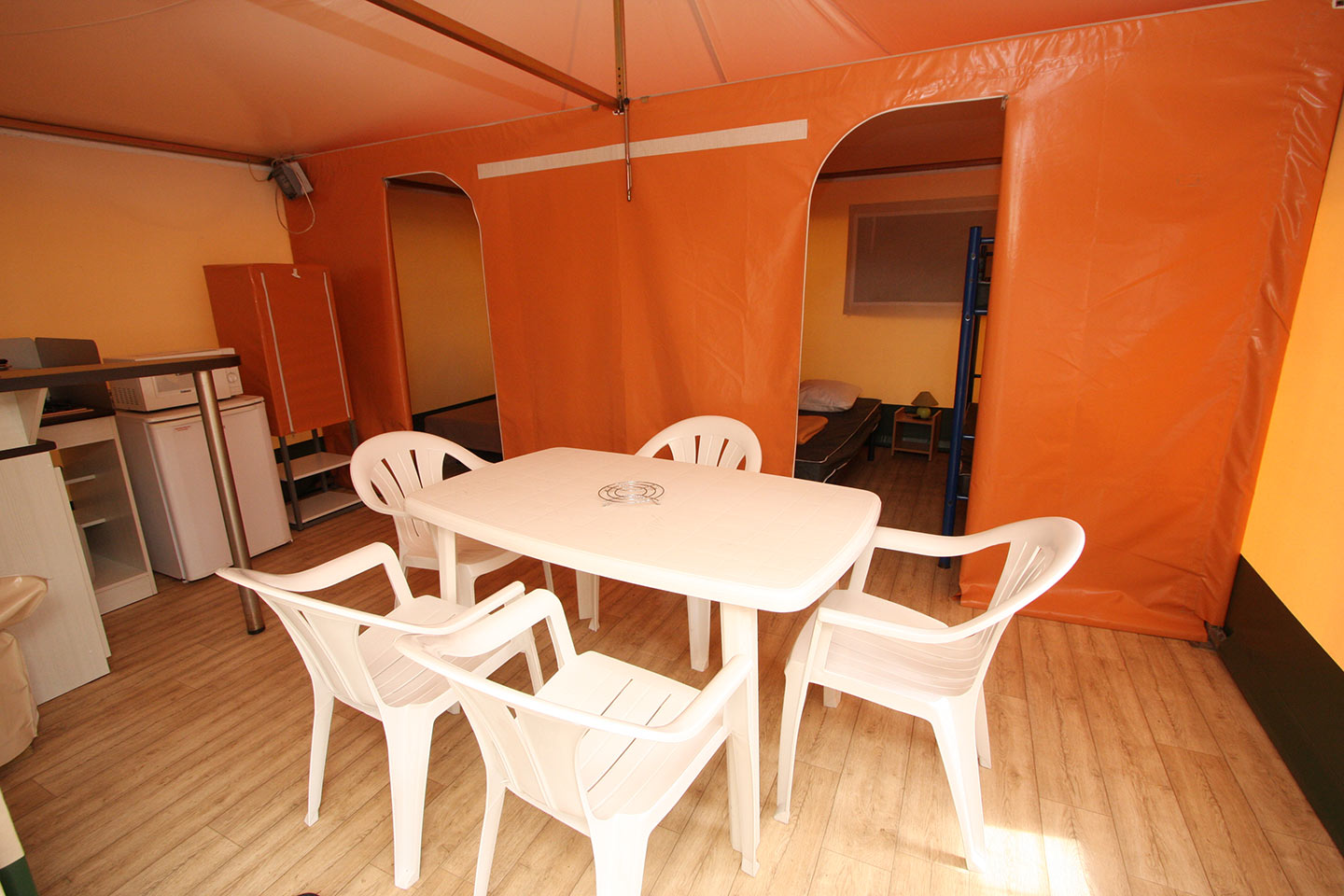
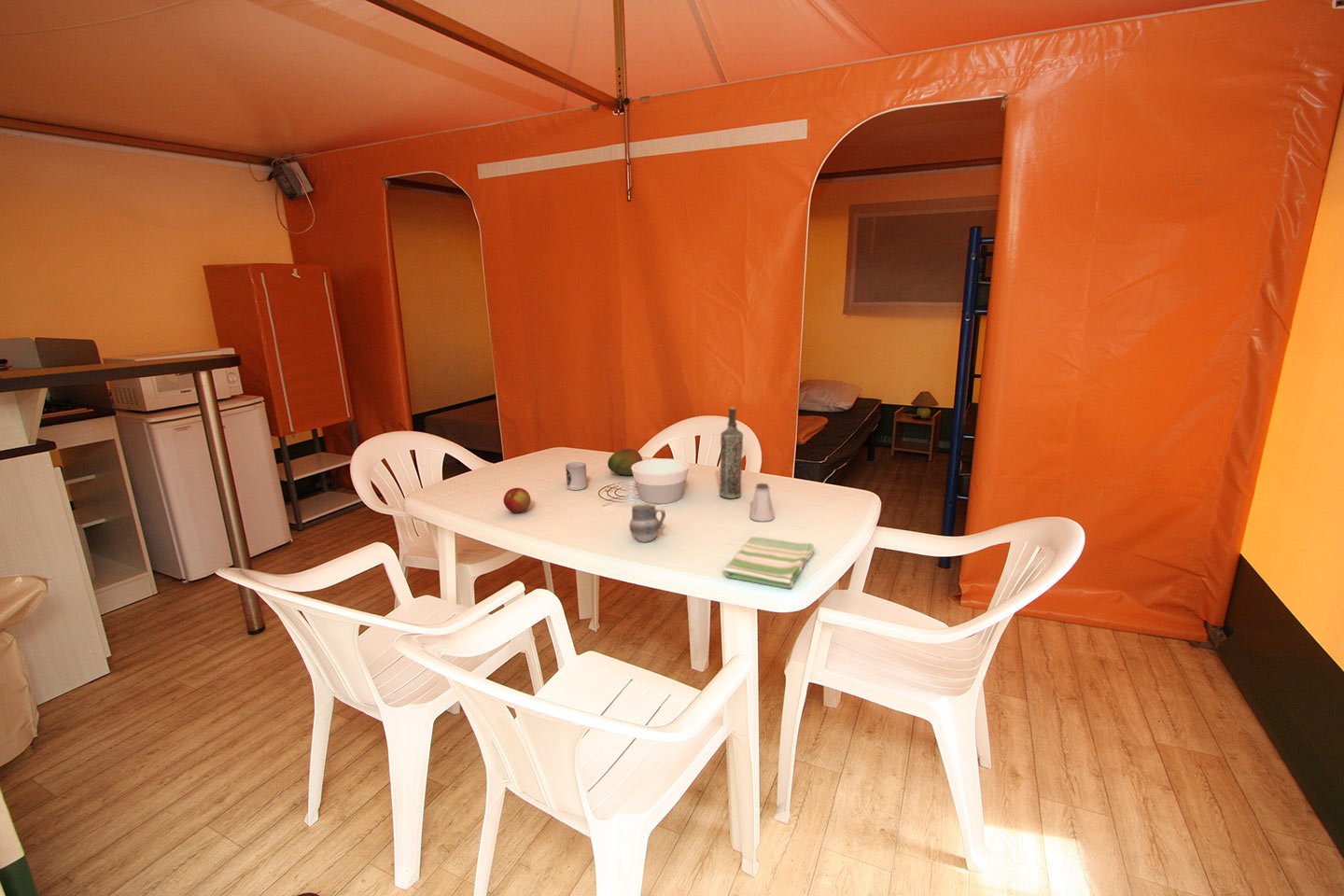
+ apple [502,487,532,513]
+ saltshaker [749,483,776,523]
+ dish towel [721,537,816,590]
+ bowl [631,457,691,505]
+ fruit [607,448,644,476]
+ cup [628,503,666,543]
+ bottle [719,406,744,499]
+ cup [565,461,588,491]
